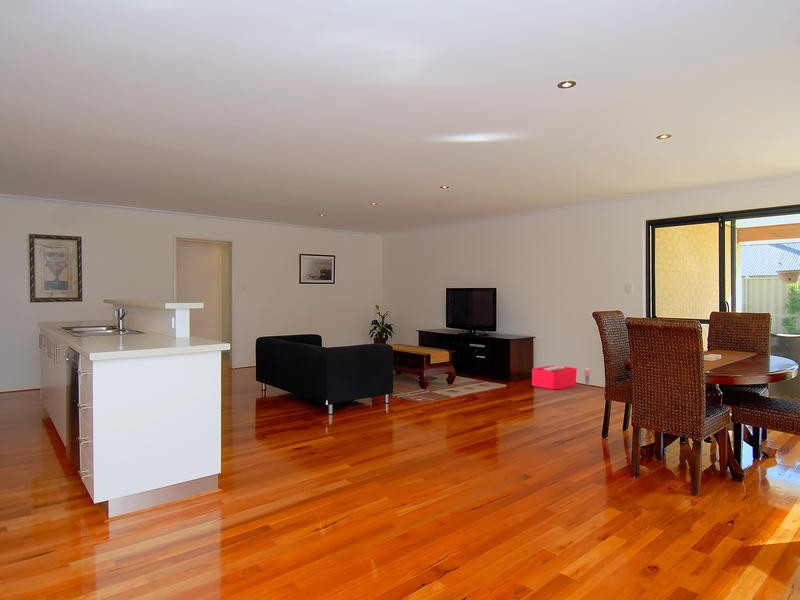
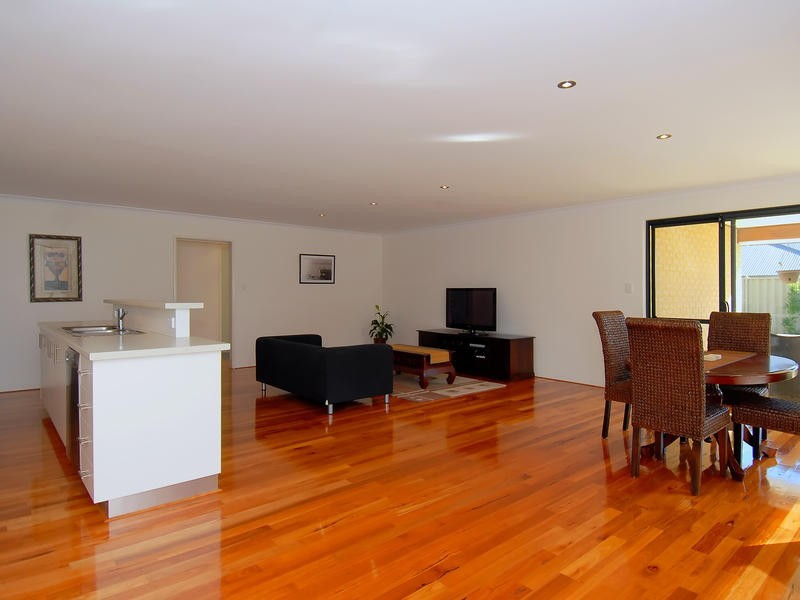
- storage bin [531,365,591,390]
